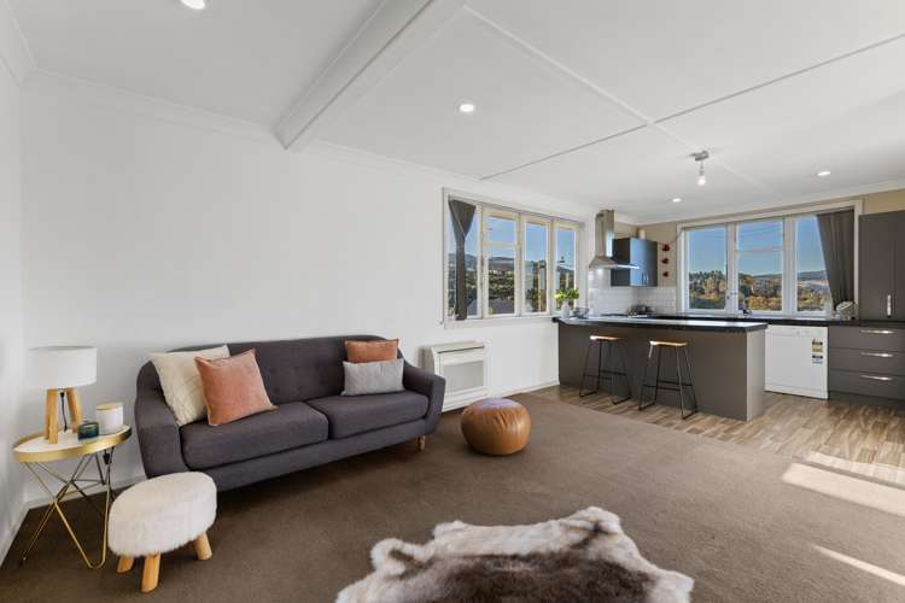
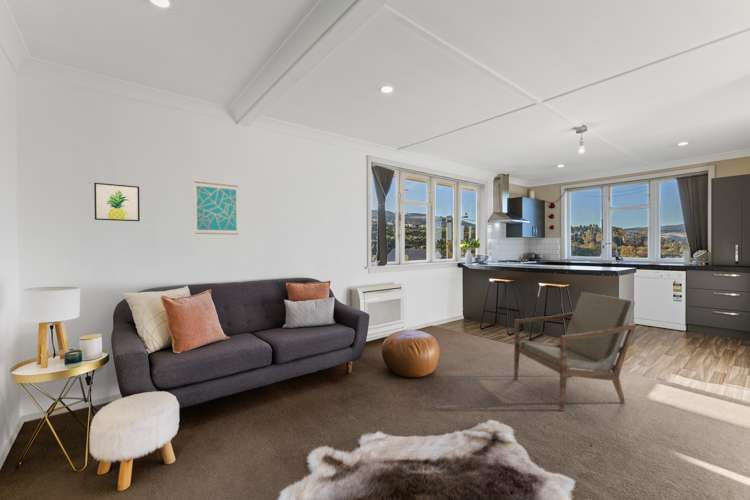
+ armchair [513,291,637,412]
+ wall art [194,180,239,236]
+ wall art [93,182,141,222]
